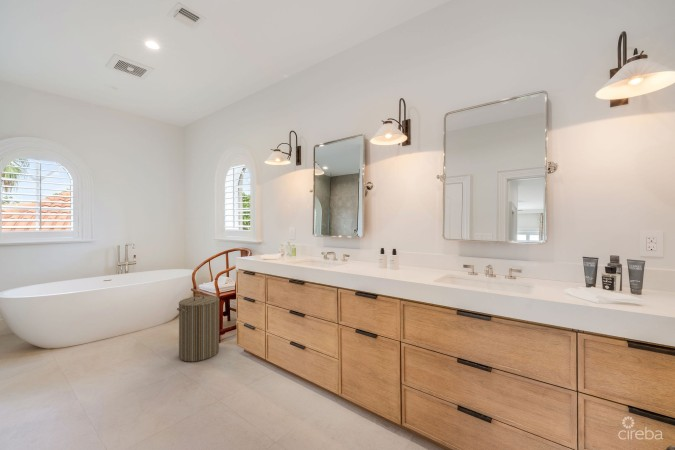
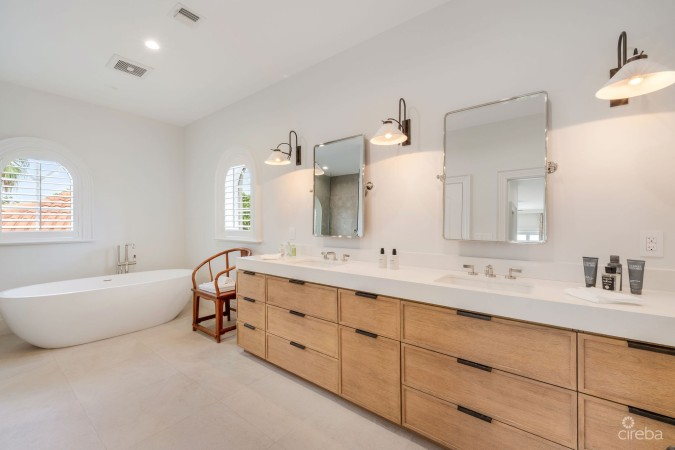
- laundry hamper [176,291,220,363]
